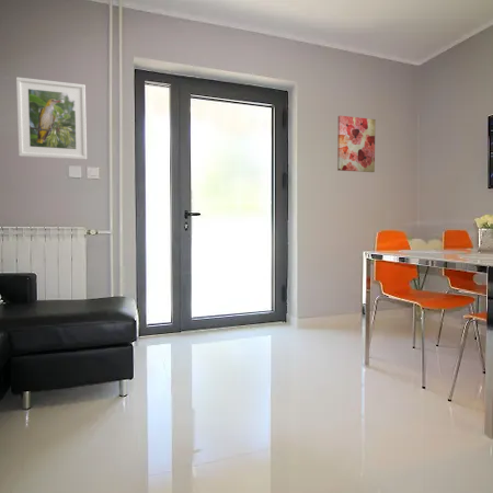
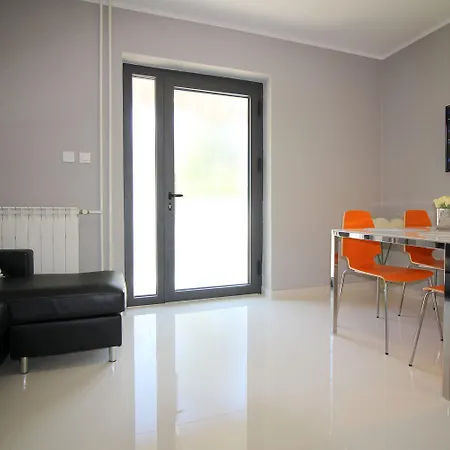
- wall art [336,115,377,173]
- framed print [15,76,88,161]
